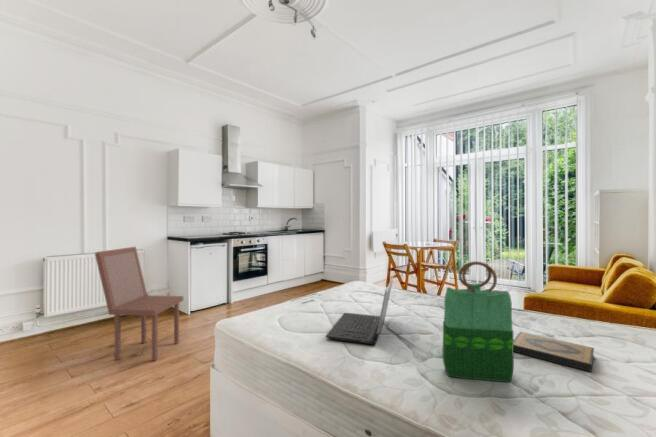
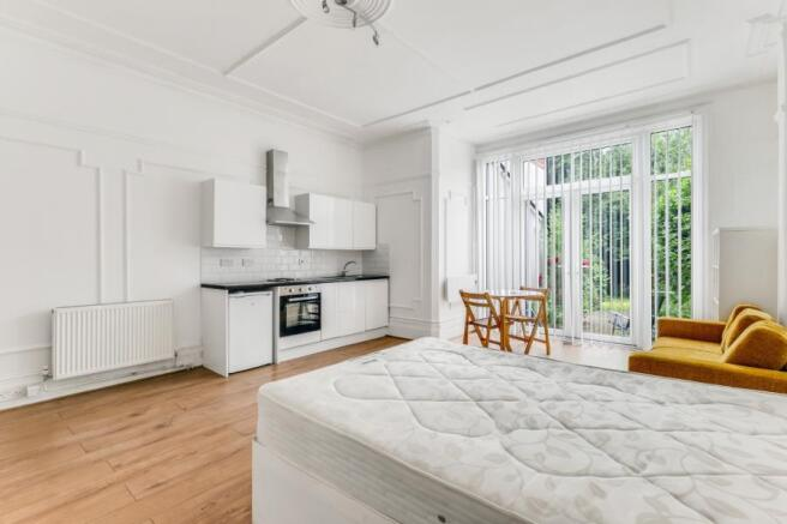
- hardback book [513,331,595,373]
- laptop [325,275,395,346]
- dining chair [94,246,184,362]
- tote bag [442,260,515,383]
